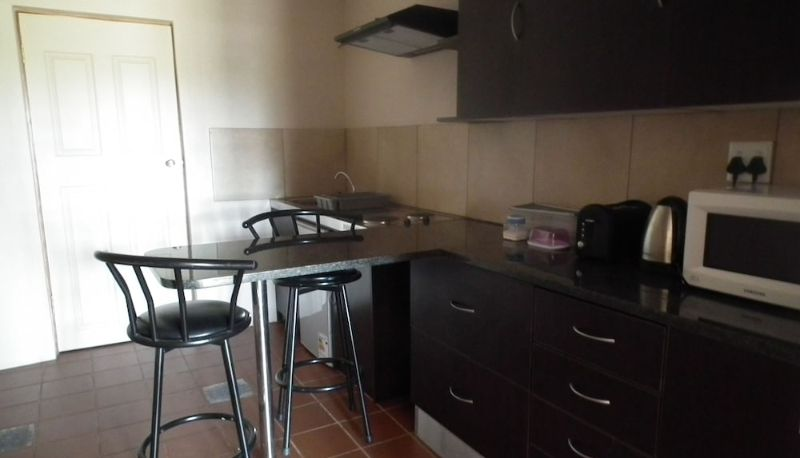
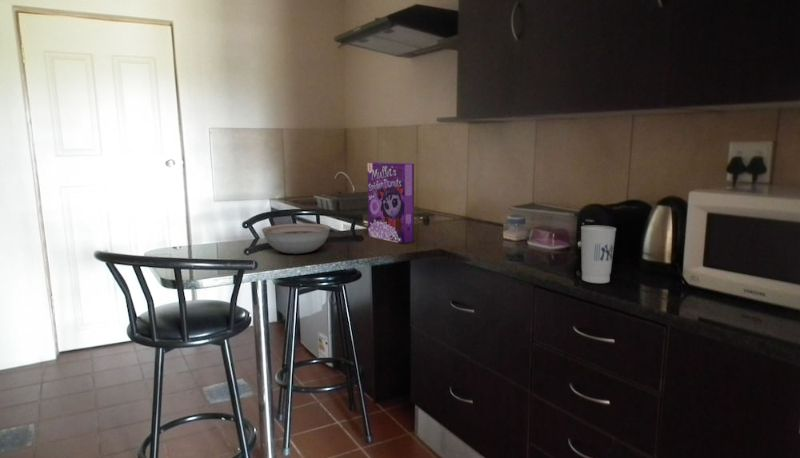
+ bowl [260,223,332,255]
+ cup [580,225,617,284]
+ cereal box [367,162,415,244]
